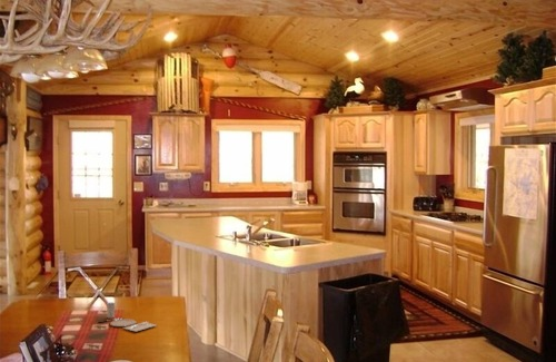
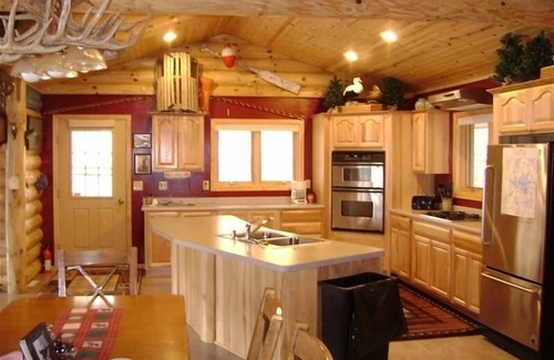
- placemat [97,302,157,332]
